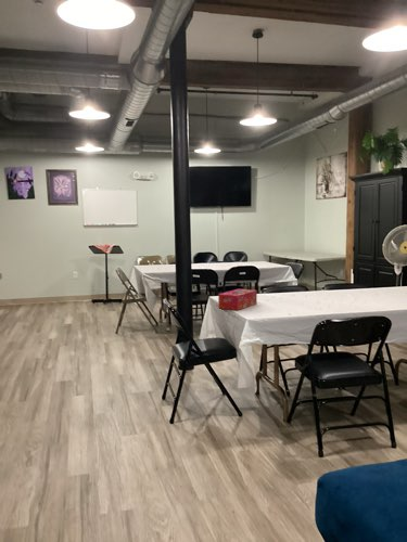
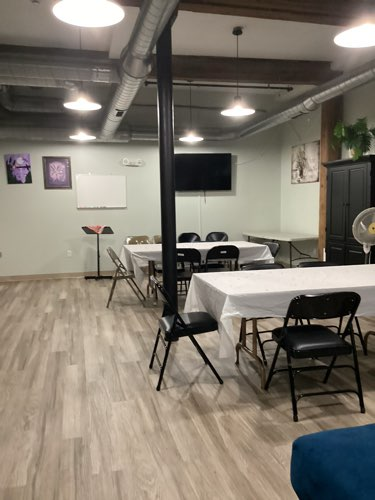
- tissue box [217,288,258,311]
